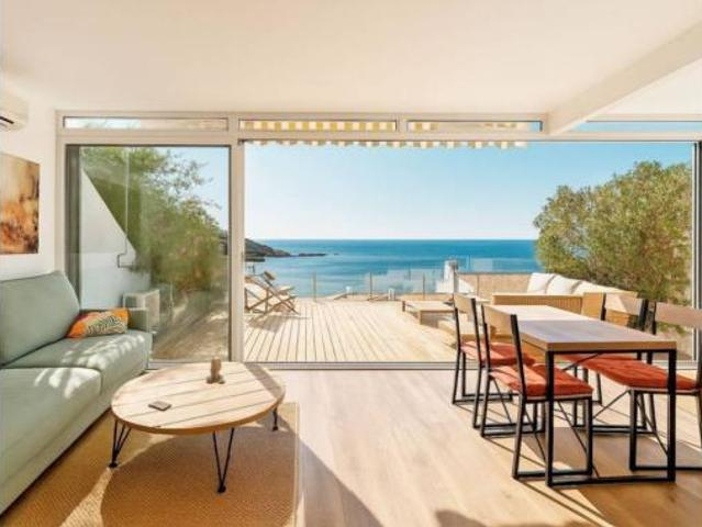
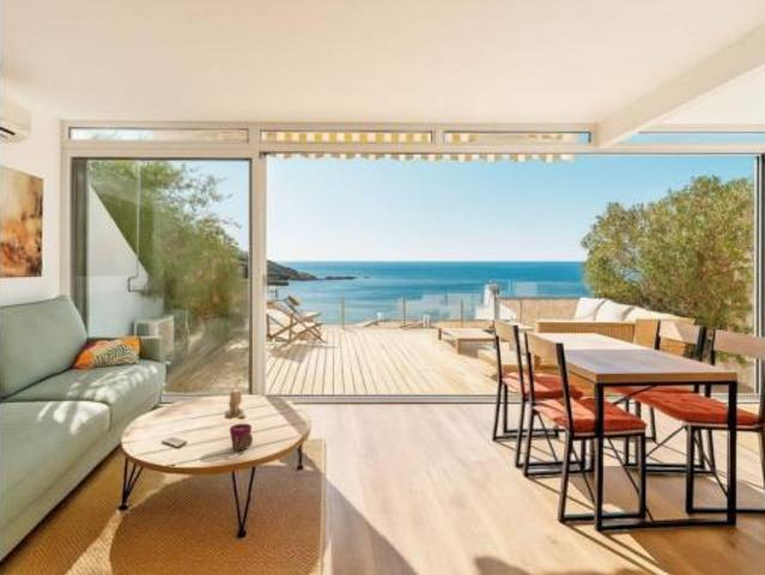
+ cup [229,423,254,452]
